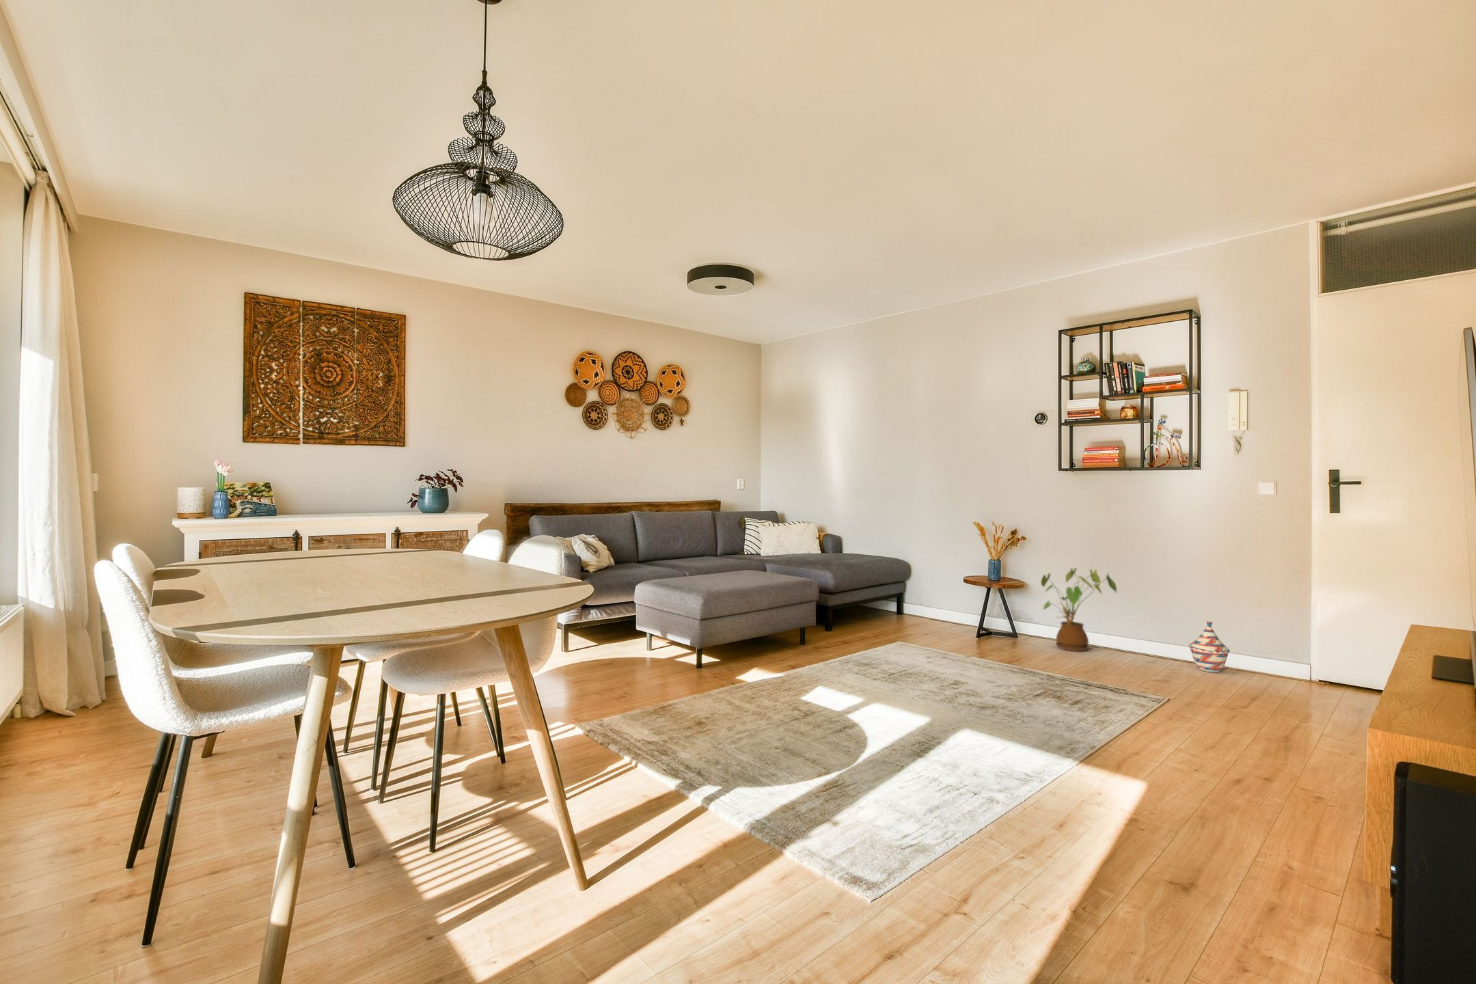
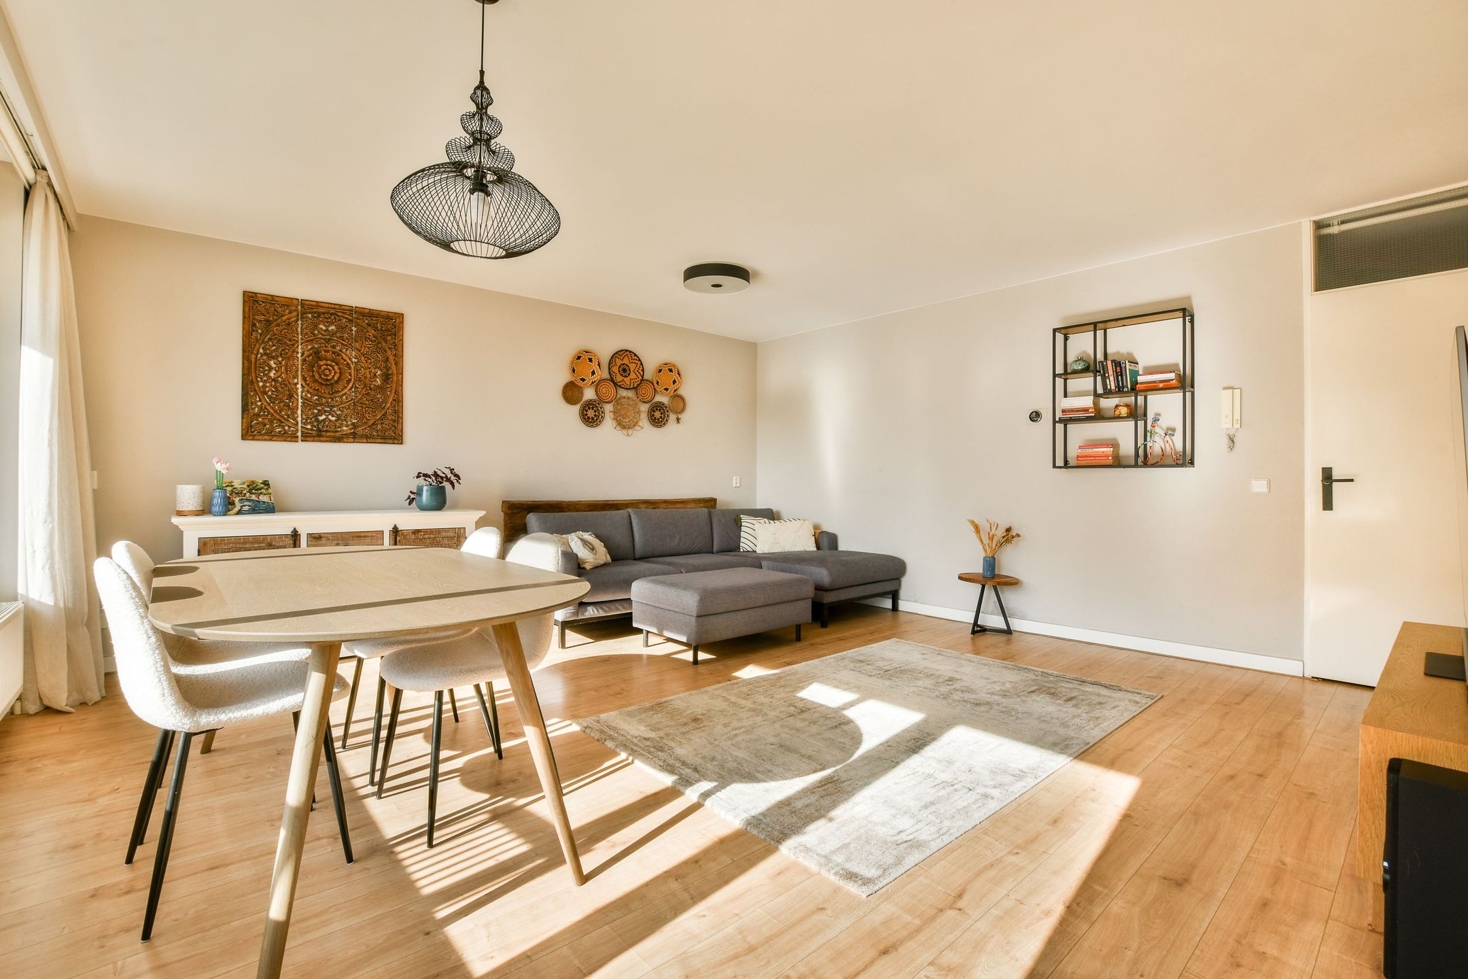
- woven basket [1187,620,1231,673]
- house plant [1040,567,1117,652]
